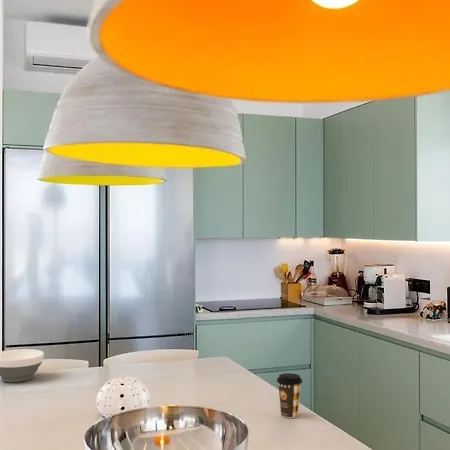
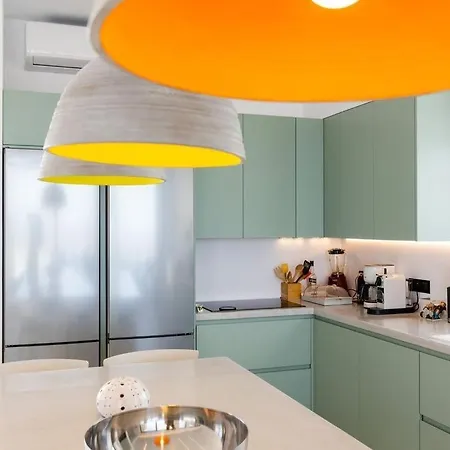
- coffee cup [276,372,303,419]
- bowl [0,348,45,384]
